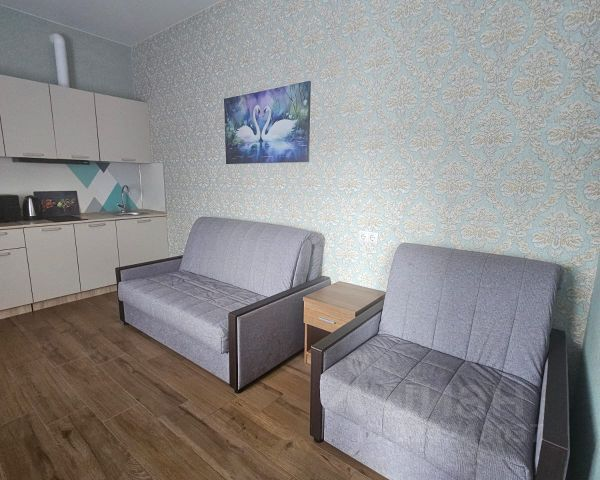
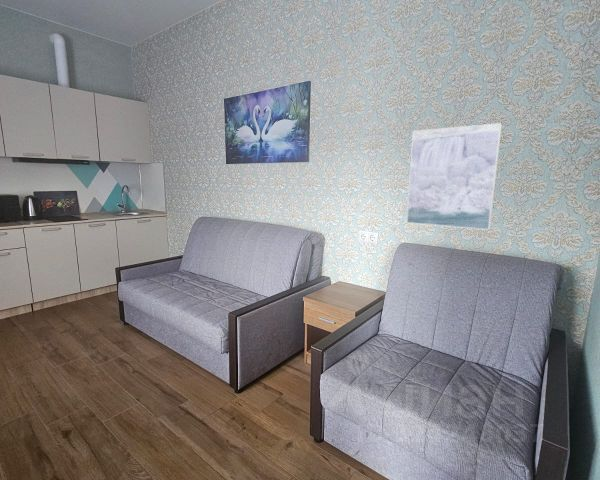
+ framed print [406,122,503,231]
